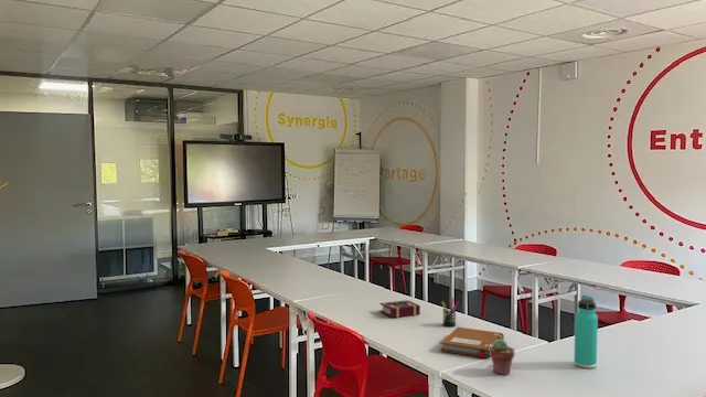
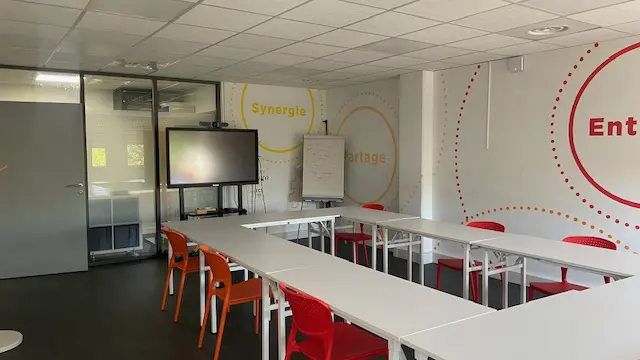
- potted succulent [489,340,515,376]
- thermos bottle [573,294,599,369]
- pen holder [440,297,460,328]
- book [378,299,421,319]
- notebook [439,326,505,360]
